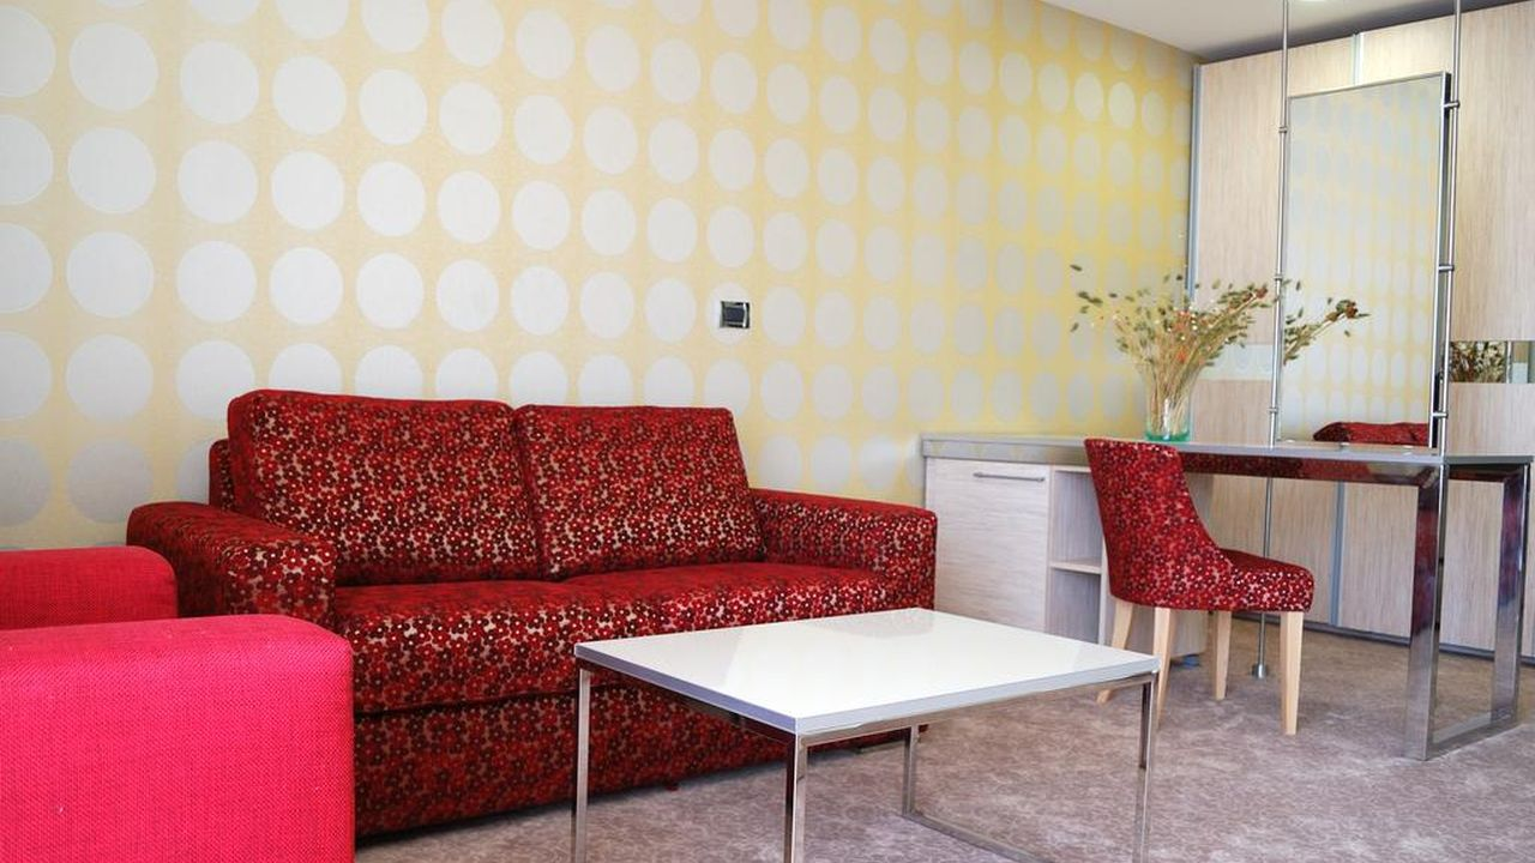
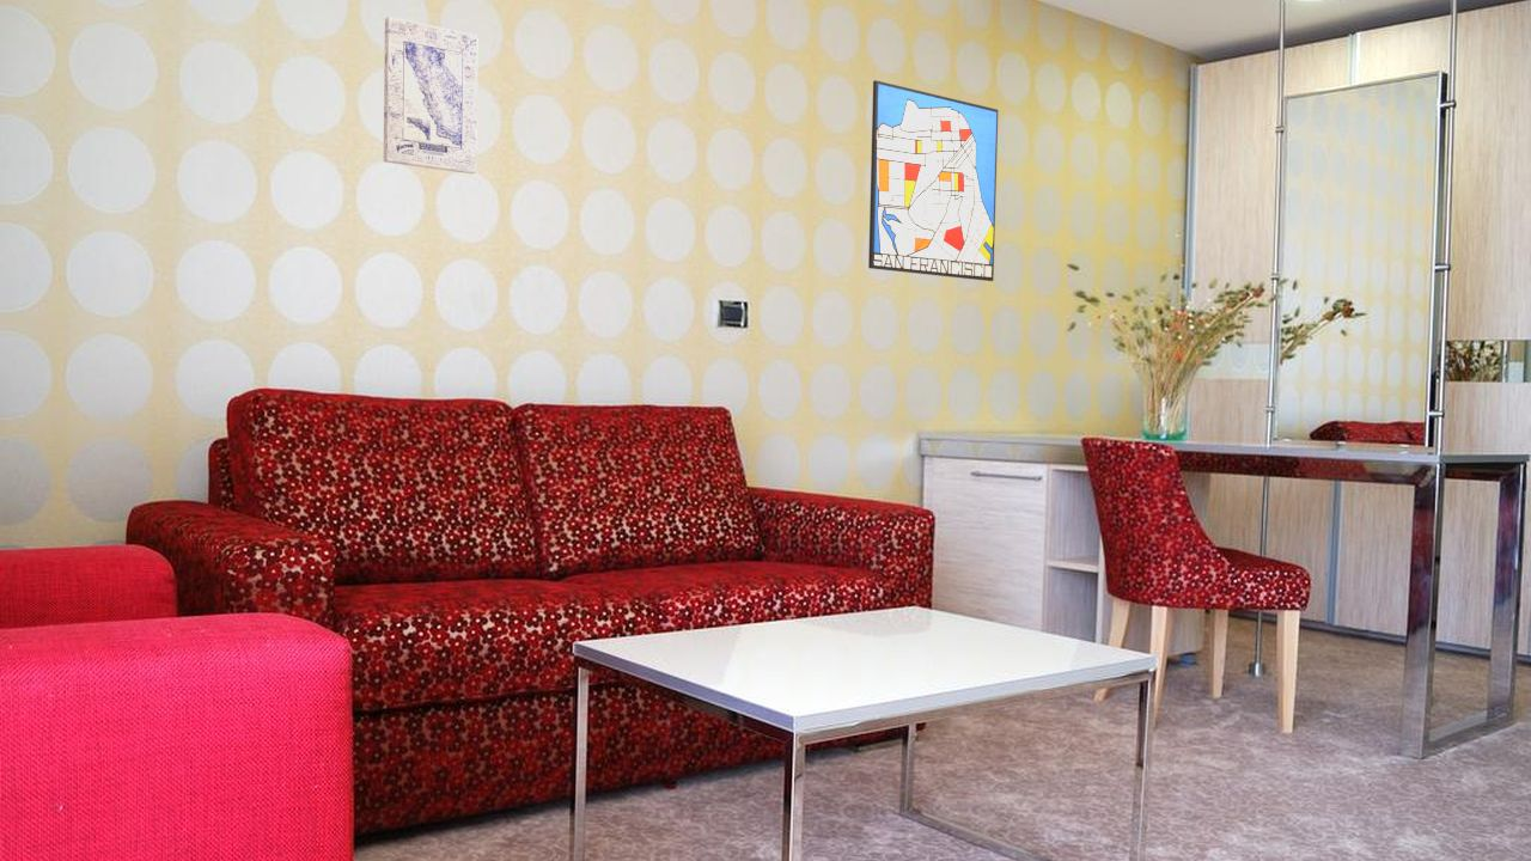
+ wall art [383,16,480,175]
+ wall art [867,79,999,282]
